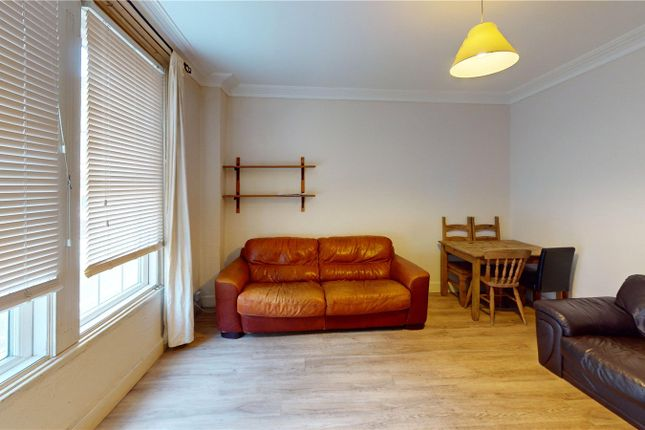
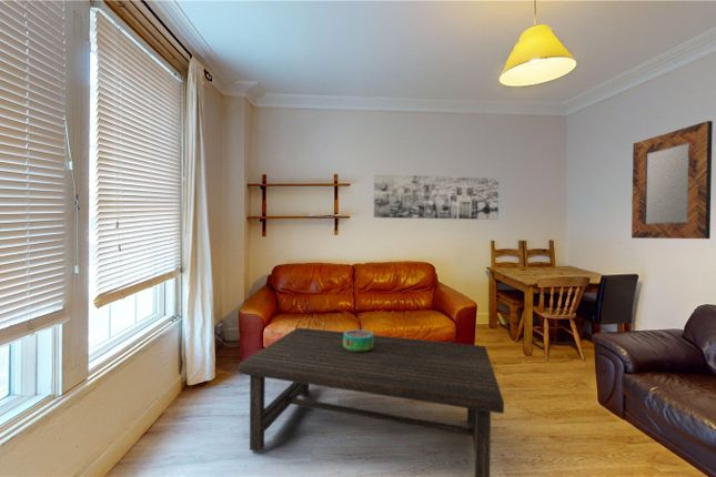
+ home mirror [631,120,714,240]
+ coffee table [238,326,505,477]
+ decorative bowl [343,328,374,353]
+ wall art [373,173,500,221]
